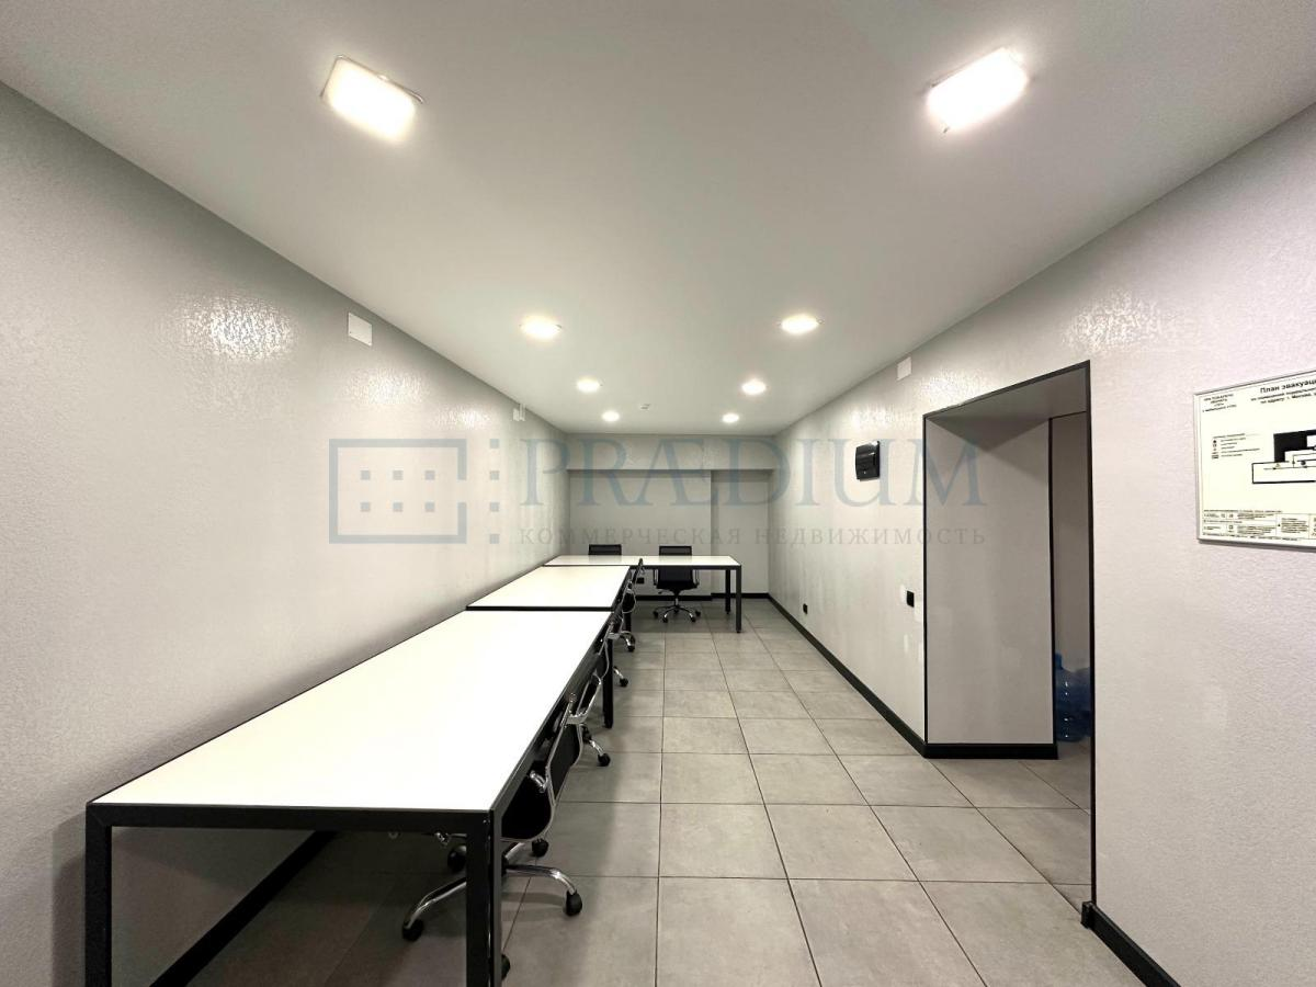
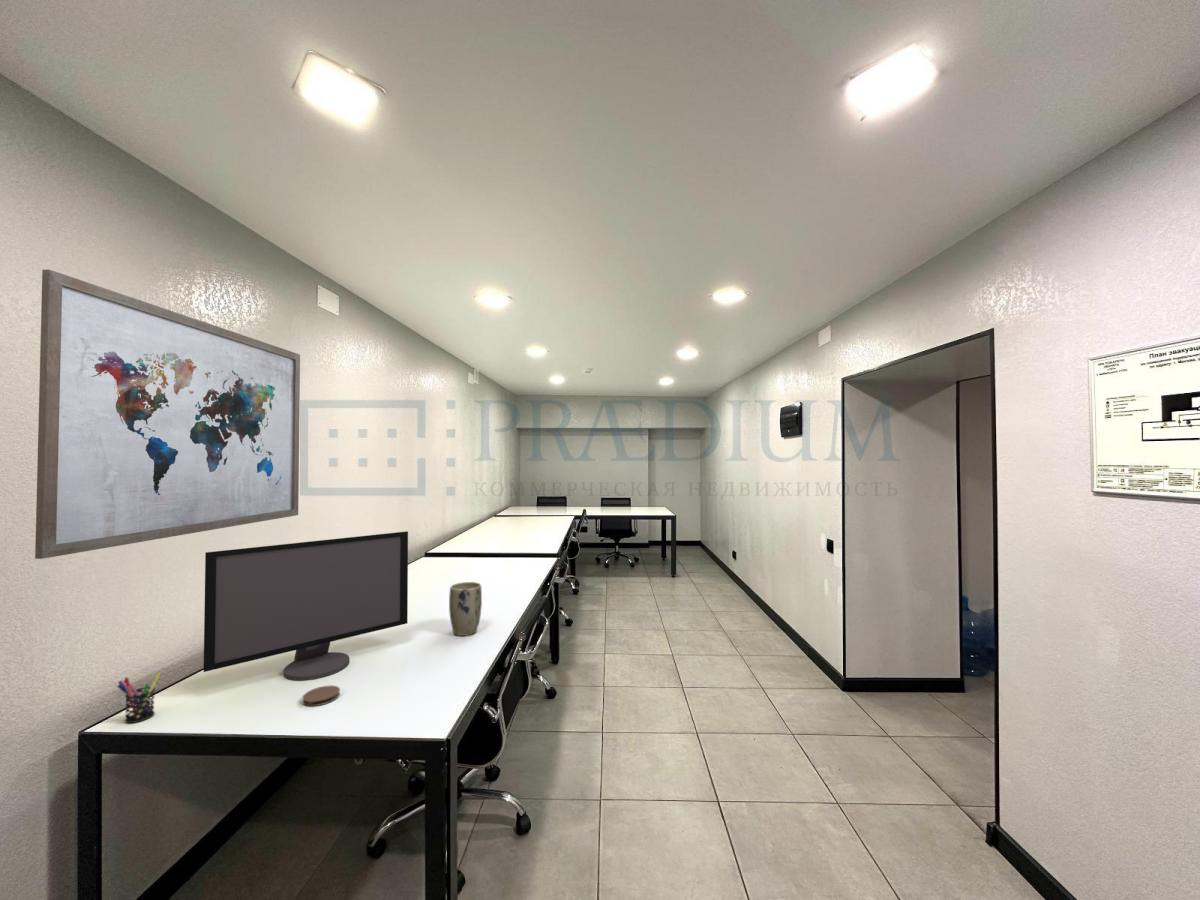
+ pen holder [116,672,162,724]
+ computer monitor [202,530,409,682]
+ plant pot [448,581,483,637]
+ wall art [34,269,301,560]
+ coaster [301,685,341,707]
